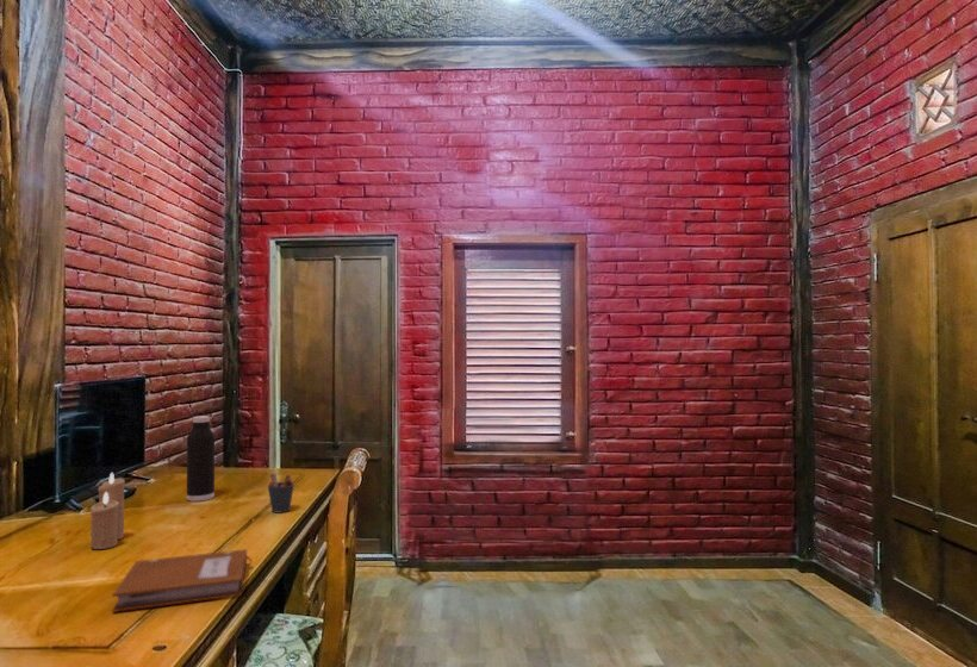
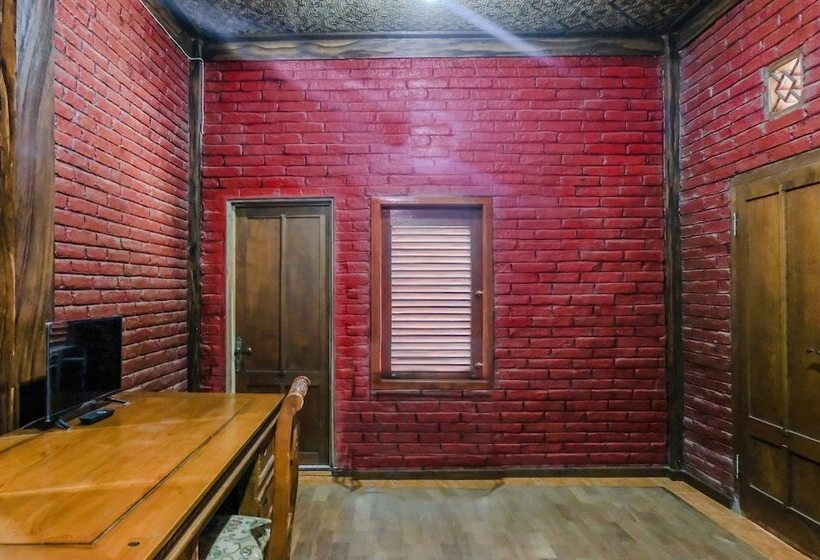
- notebook [111,548,254,613]
- candle [89,472,126,550]
- water bottle [186,414,216,503]
- pen holder [267,472,295,515]
